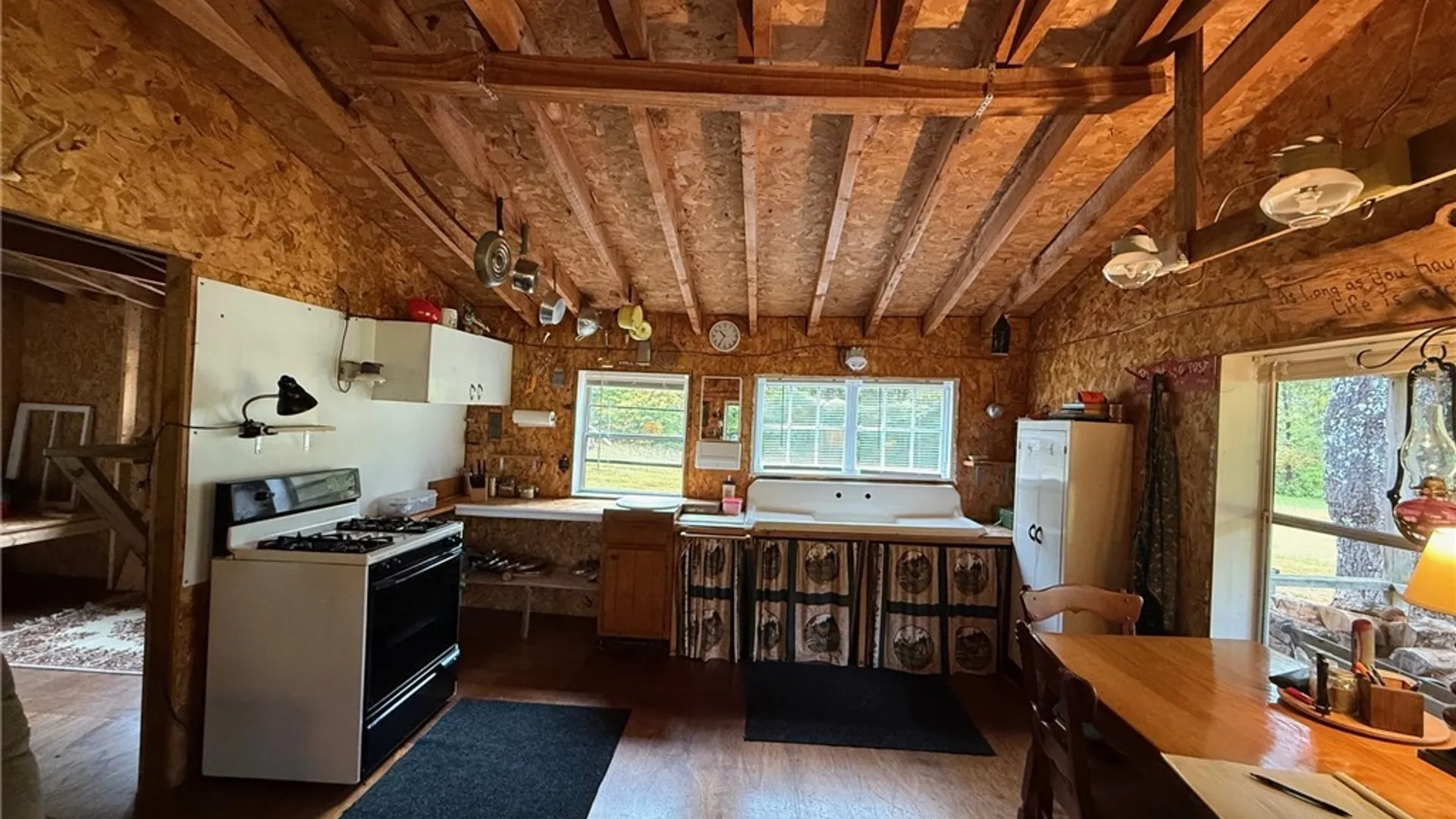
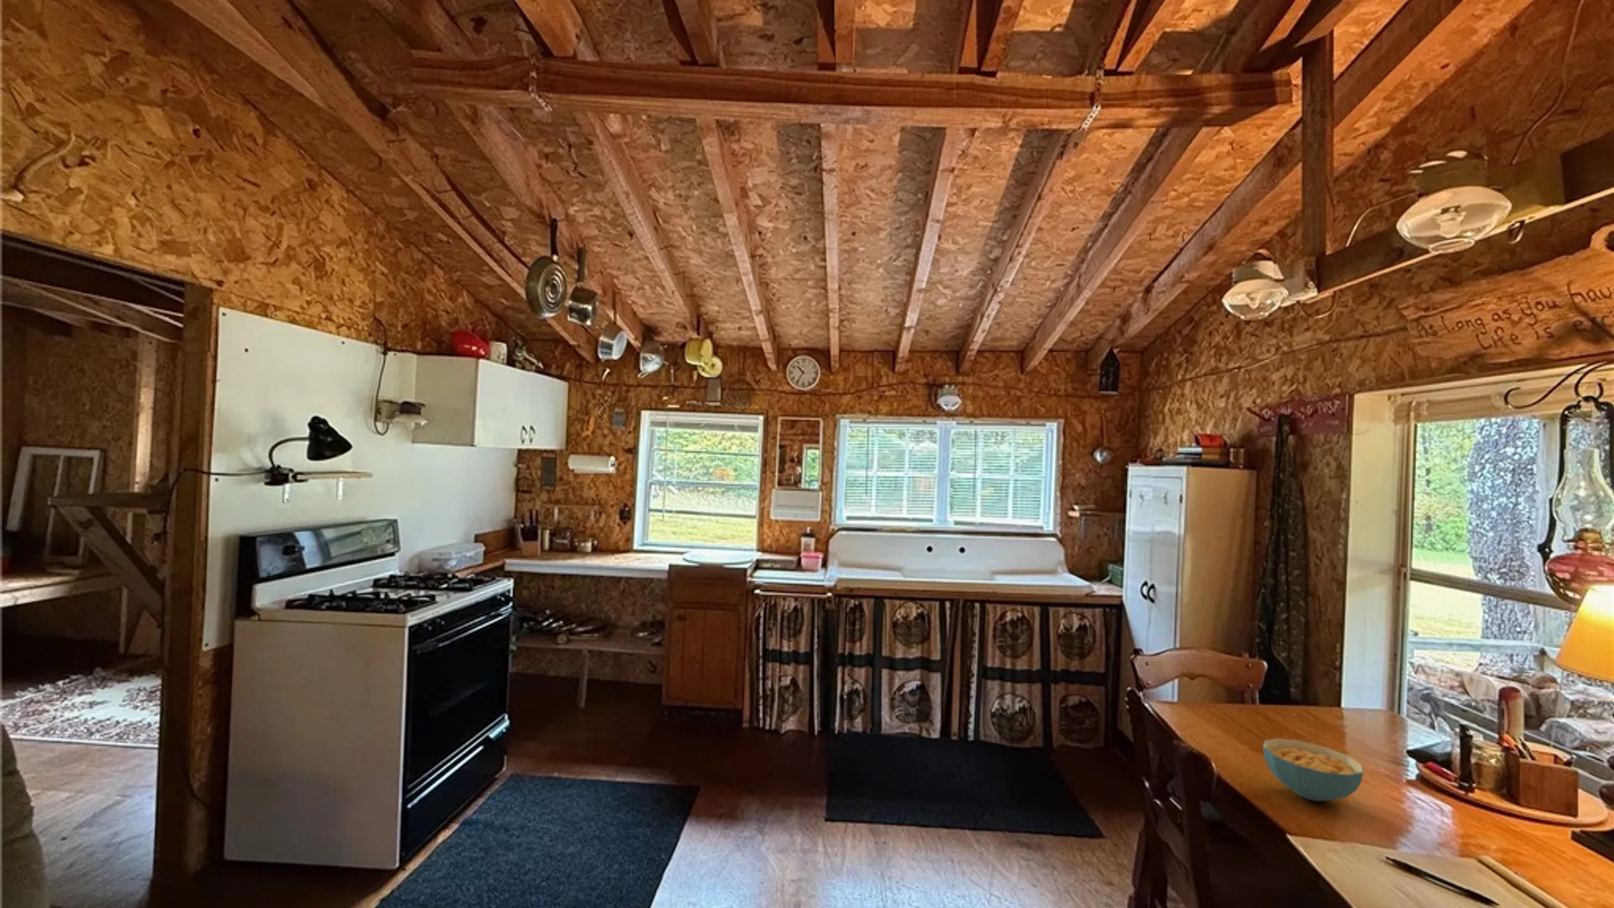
+ cereal bowl [1261,737,1365,802]
